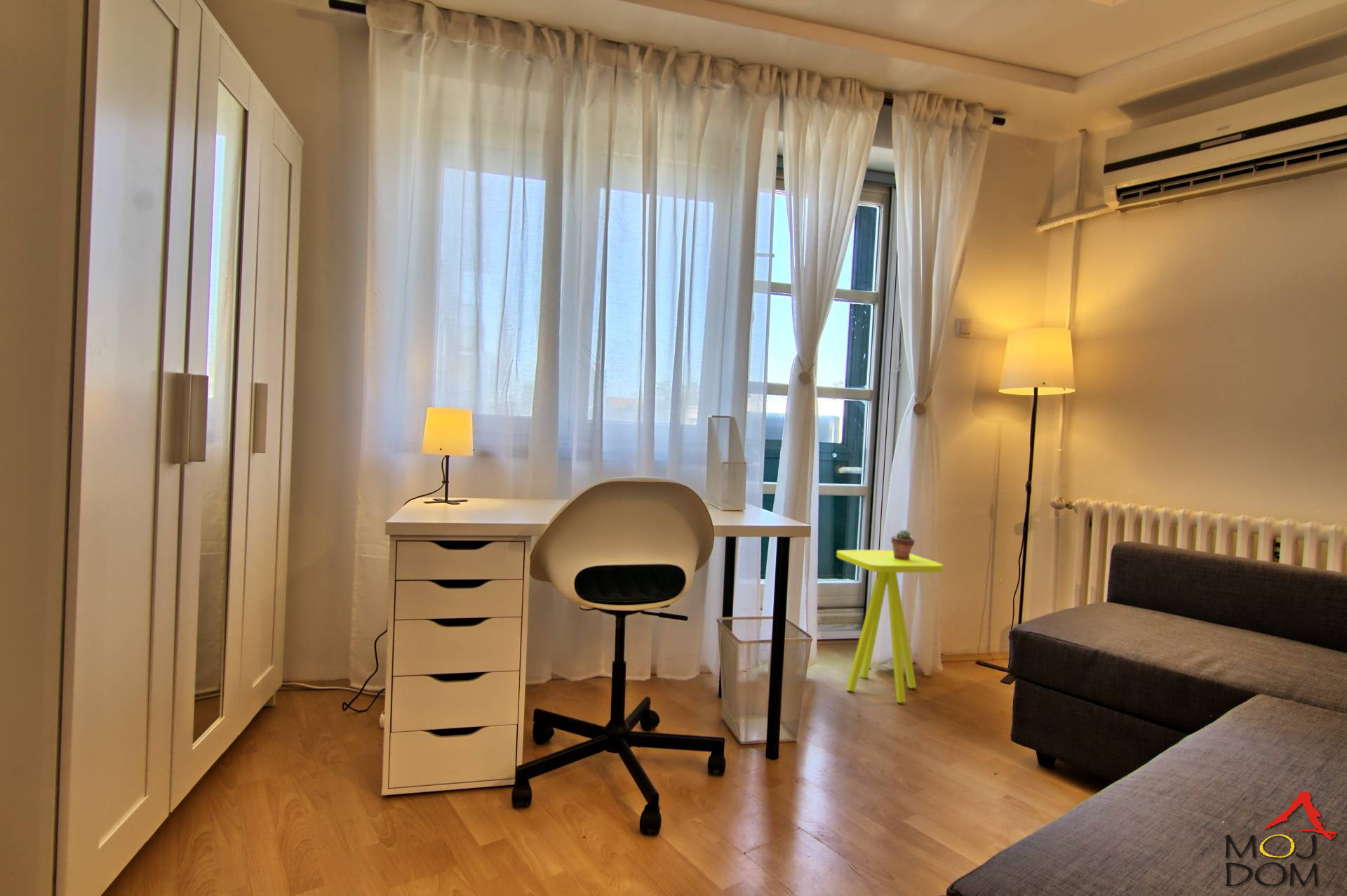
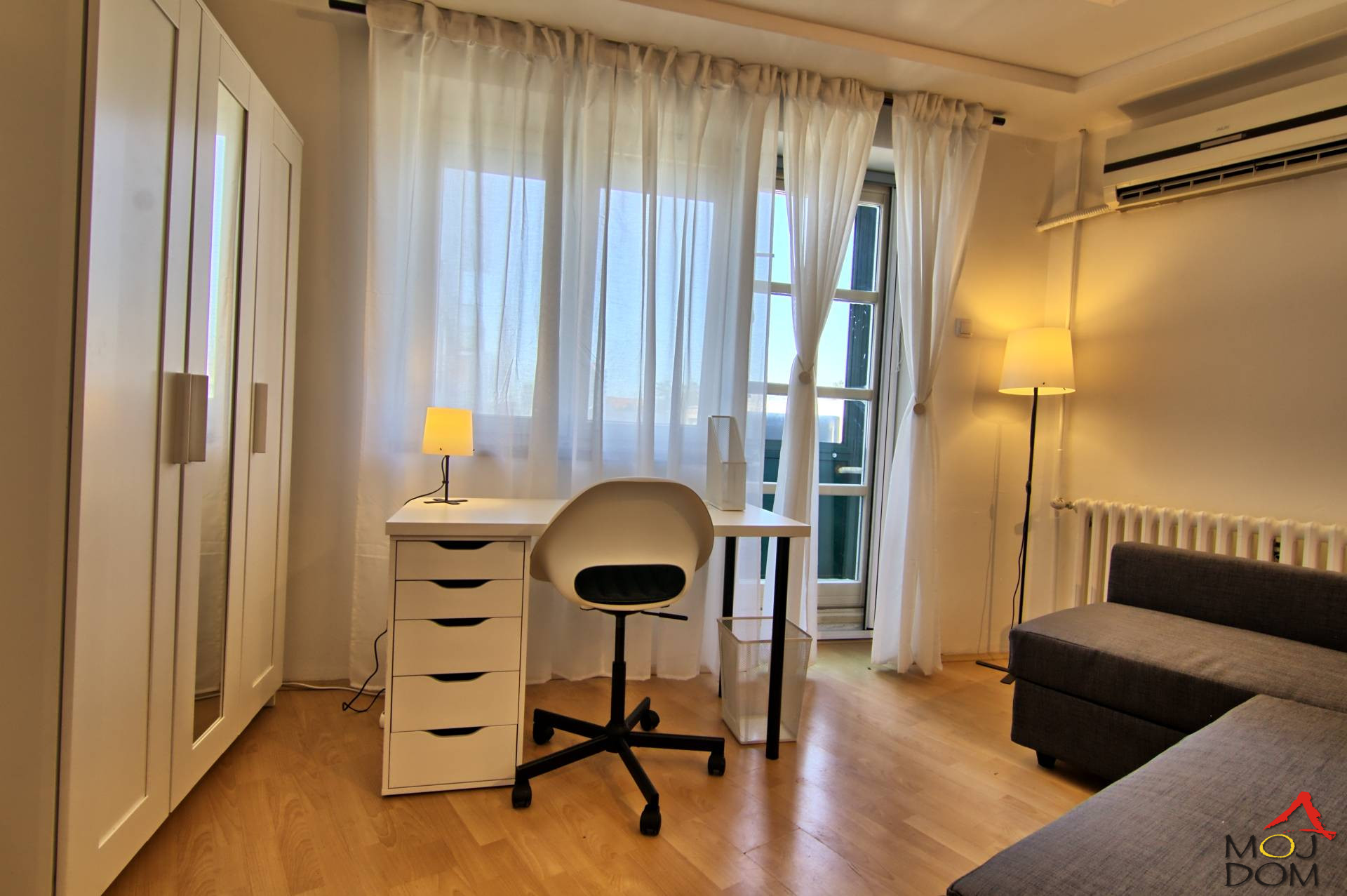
- side table [836,549,944,703]
- potted succulent [890,528,916,560]
